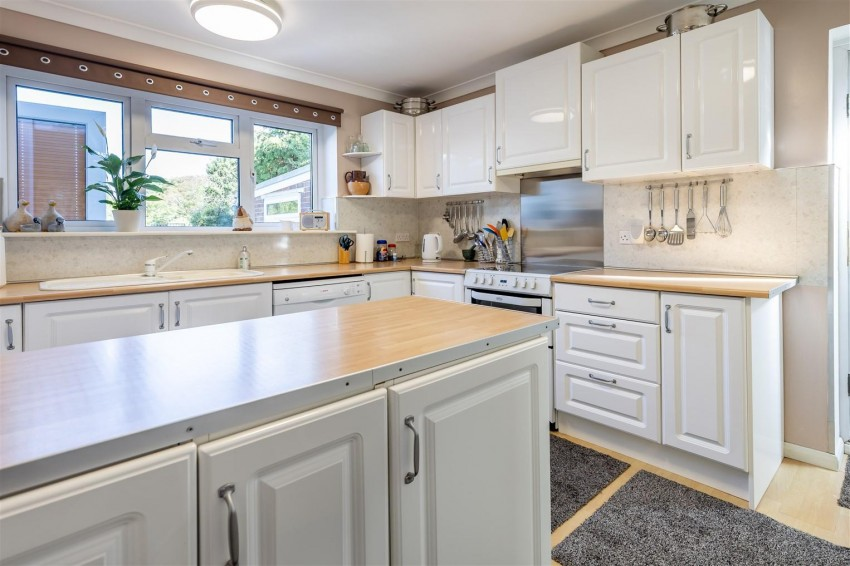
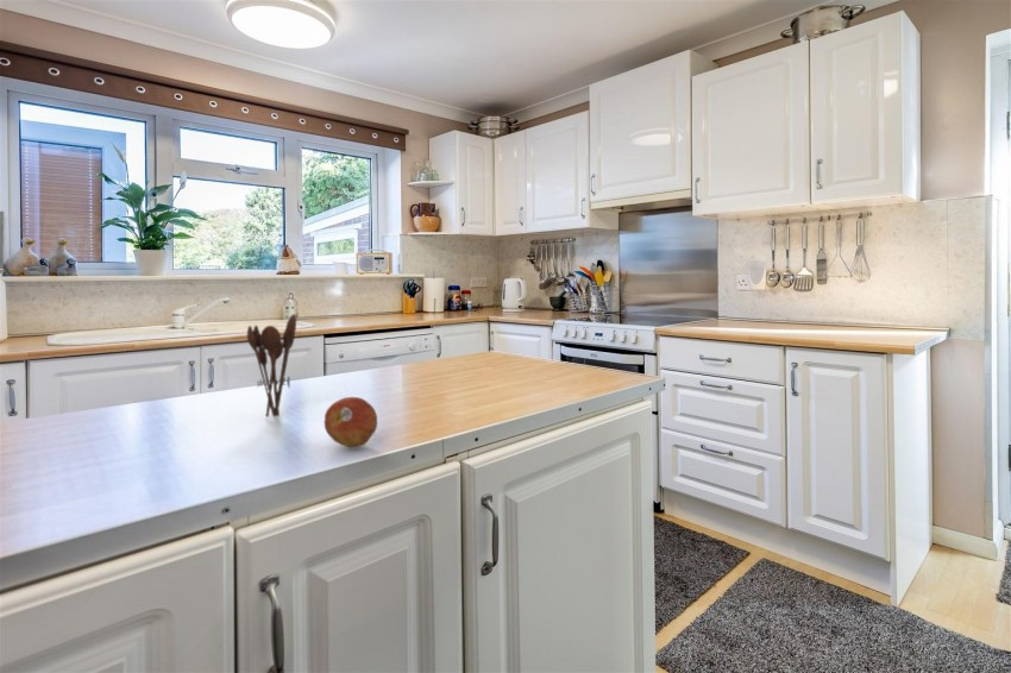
+ utensil holder [246,313,297,419]
+ fruit [324,396,378,448]
